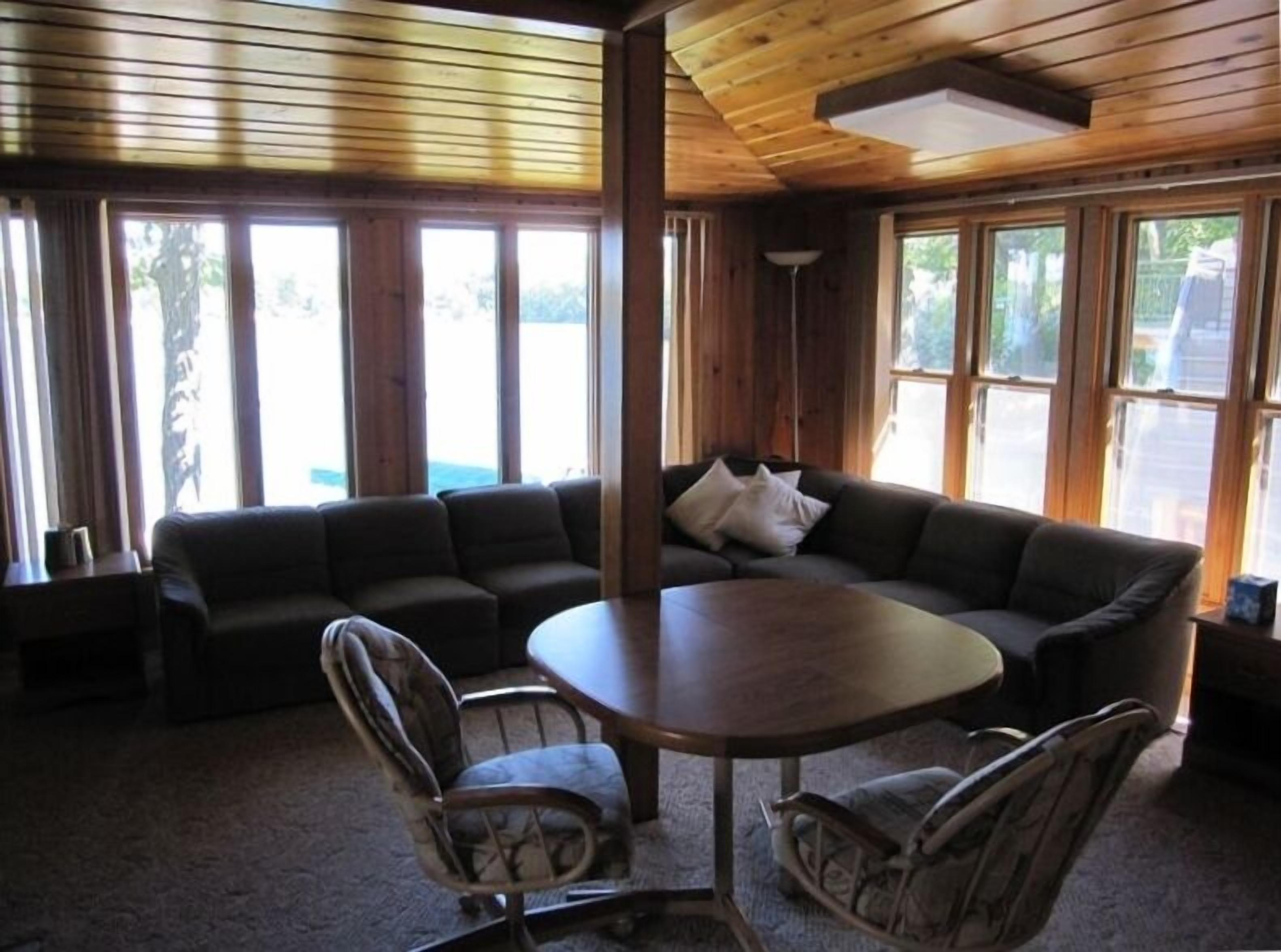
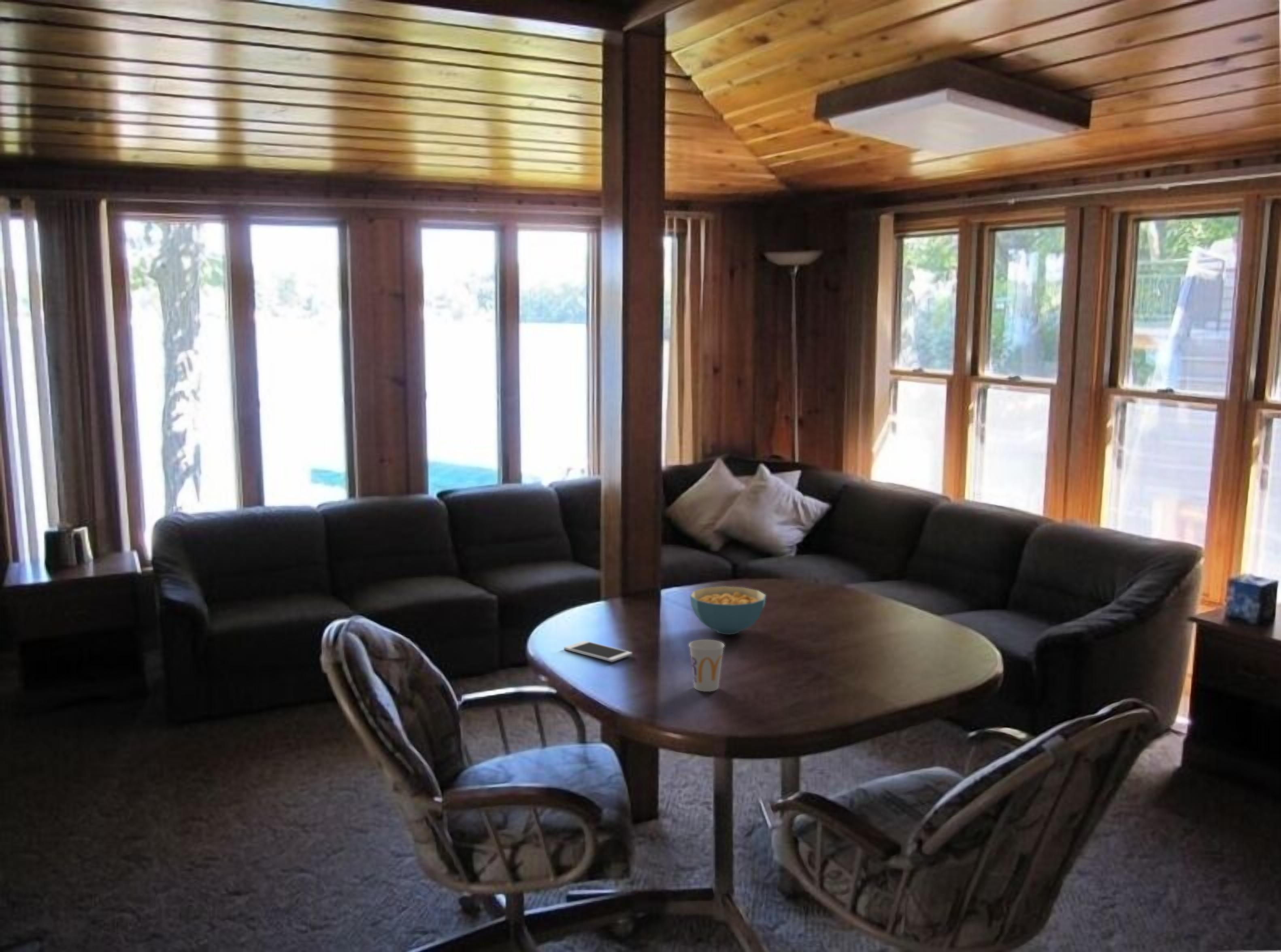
+ cup [688,639,725,692]
+ cell phone [564,640,632,662]
+ cereal bowl [689,586,766,635]
